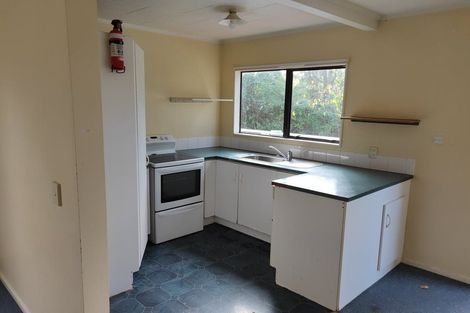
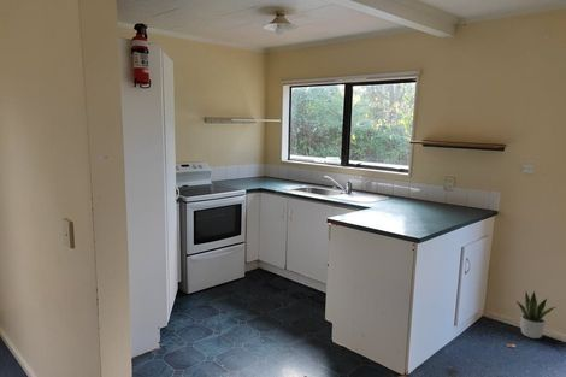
+ potted plant [515,290,558,340]
